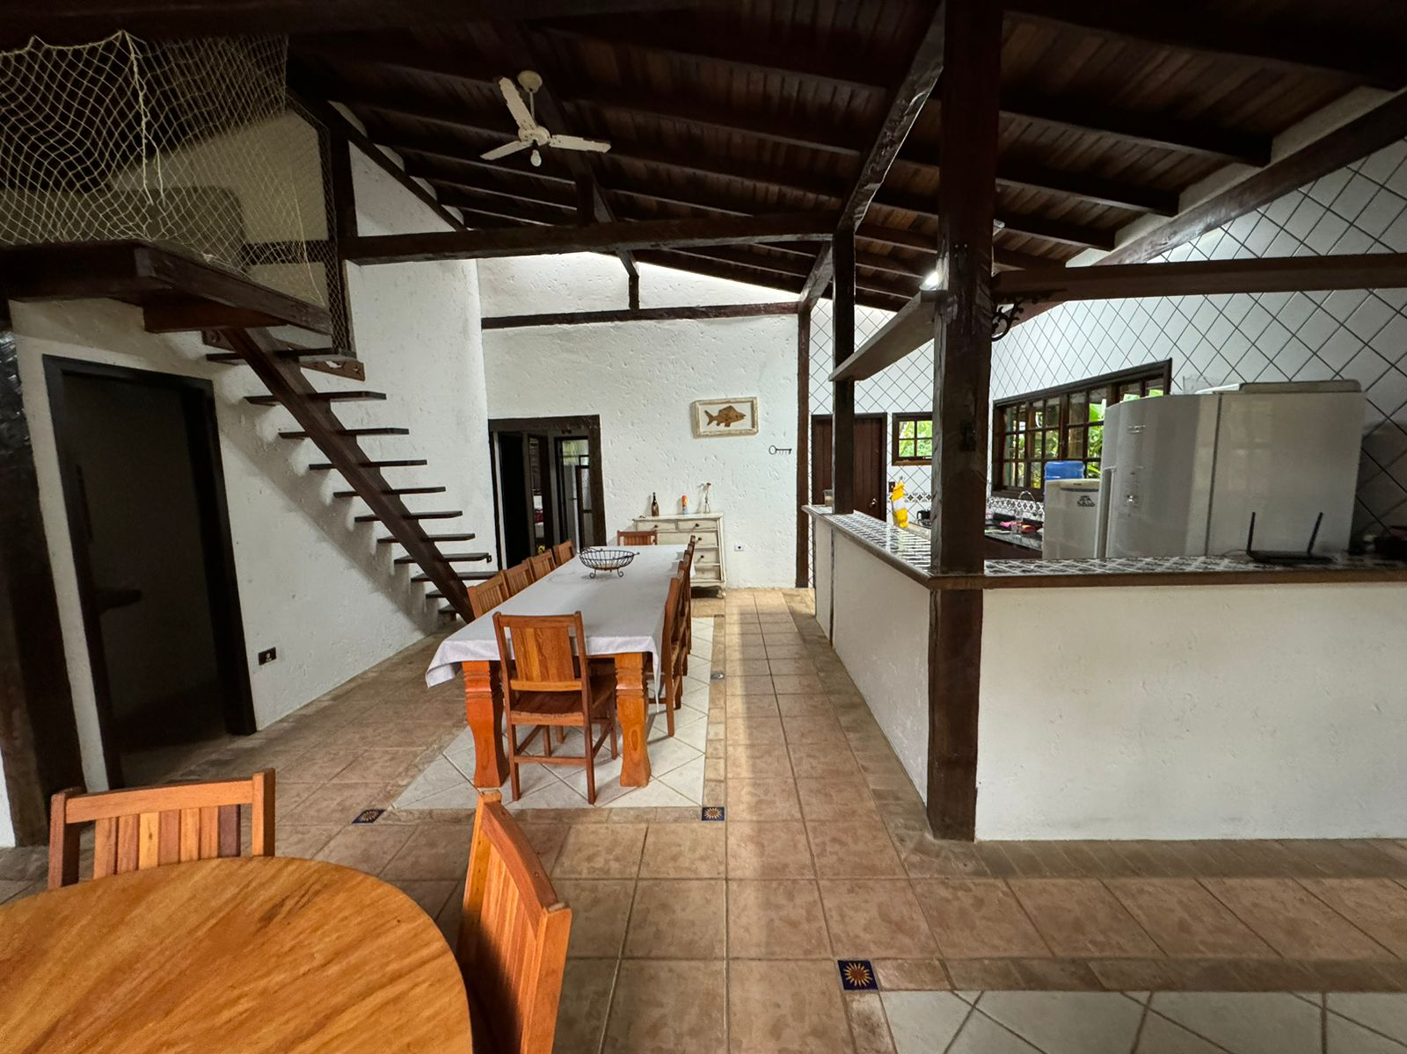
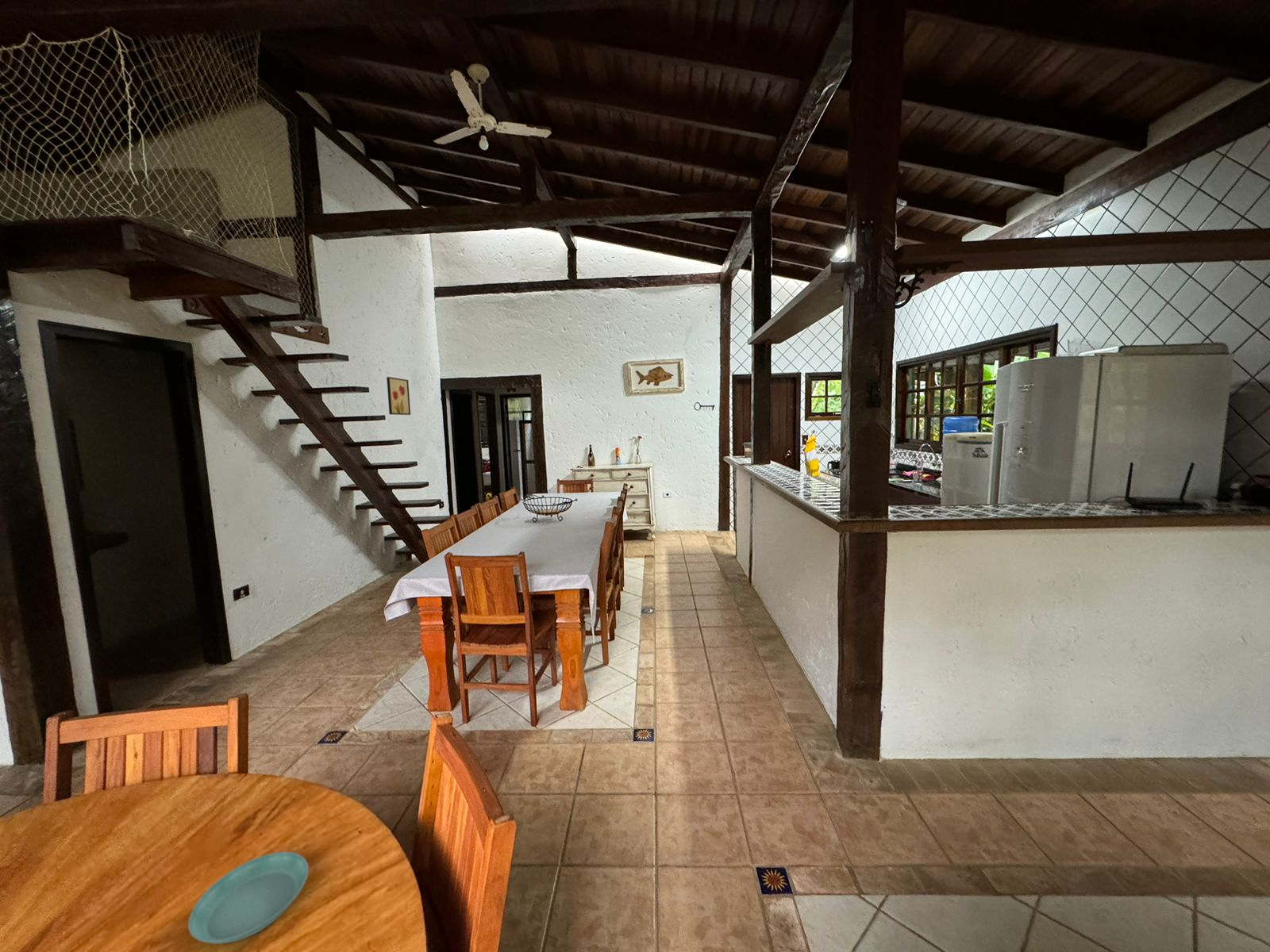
+ wall art [386,376,411,416]
+ saucer [187,851,310,945]
